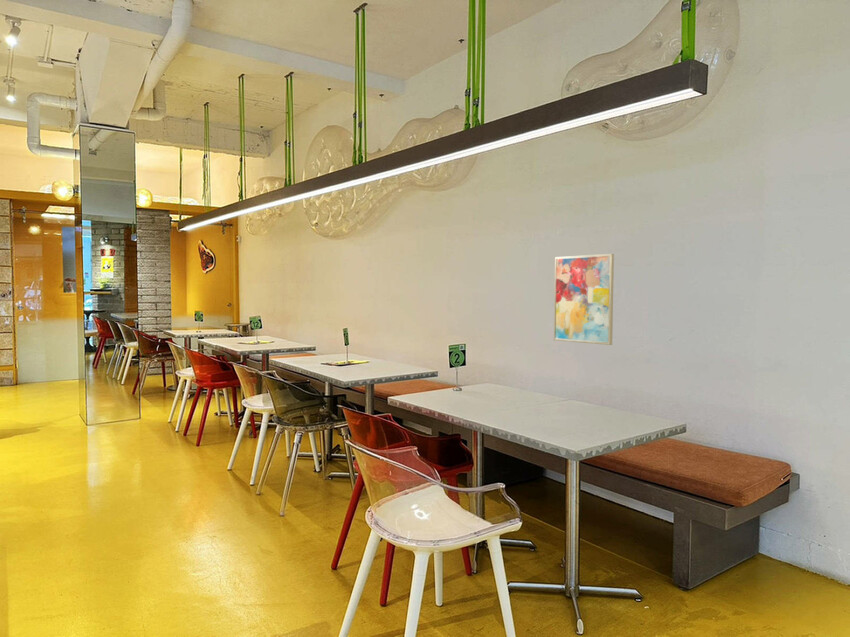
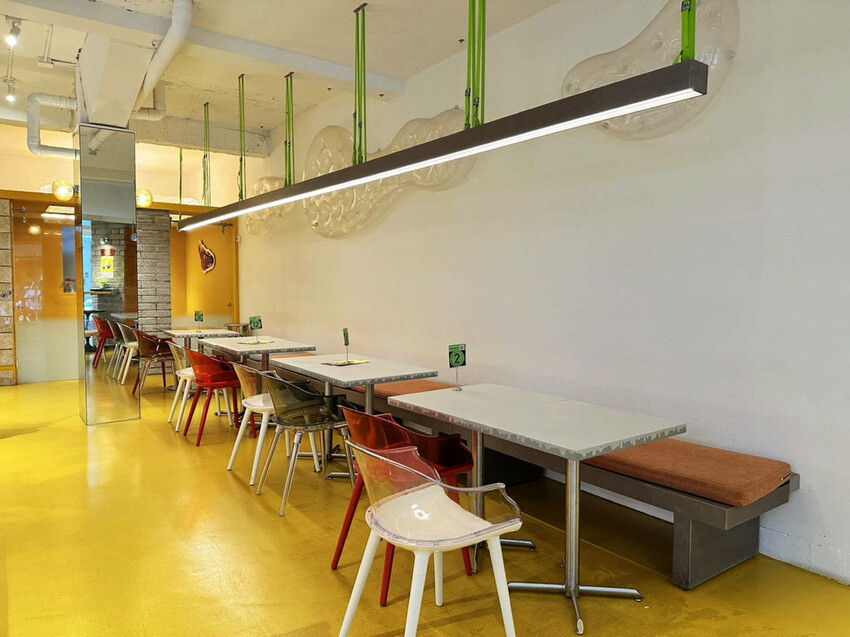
- wall art [553,253,615,346]
